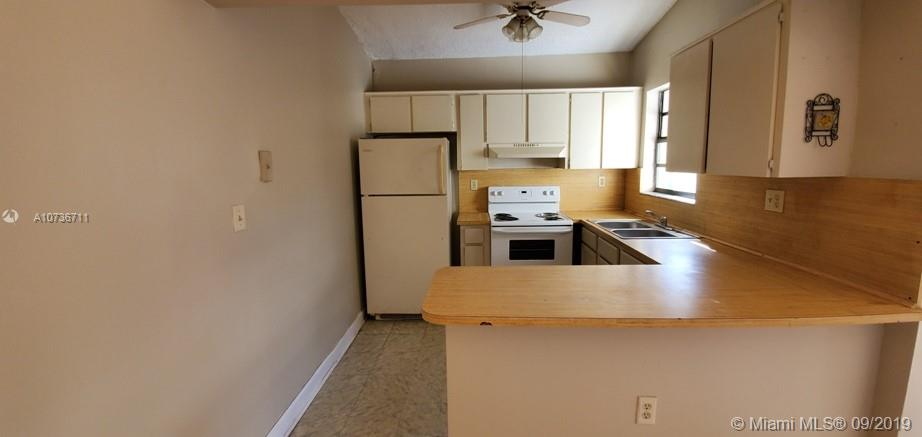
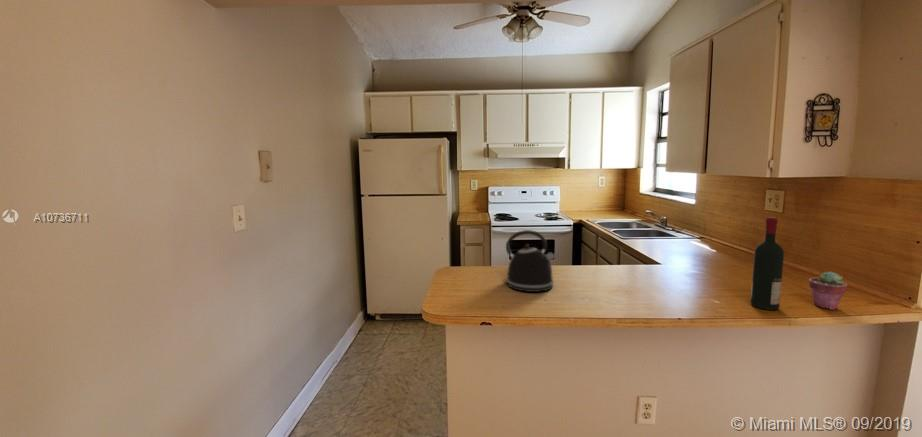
+ kettle [502,229,558,293]
+ potted succulent [808,270,849,311]
+ alcohol [750,216,785,311]
